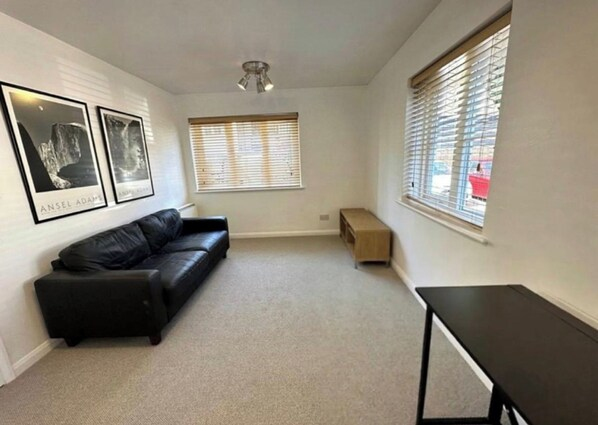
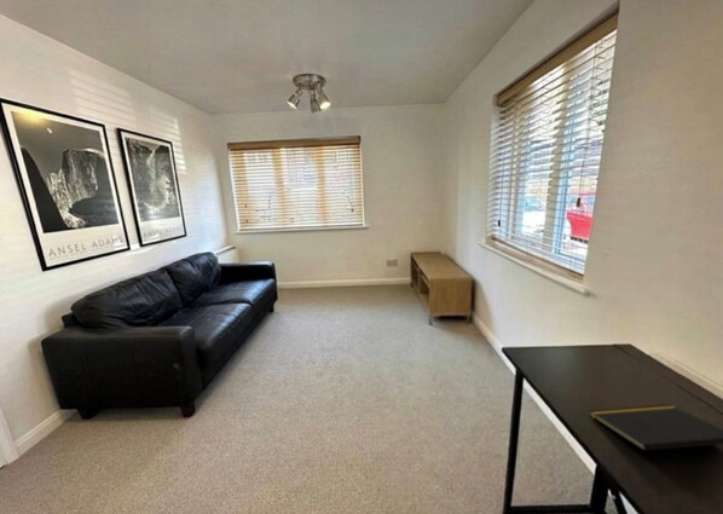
+ notepad [588,403,723,452]
